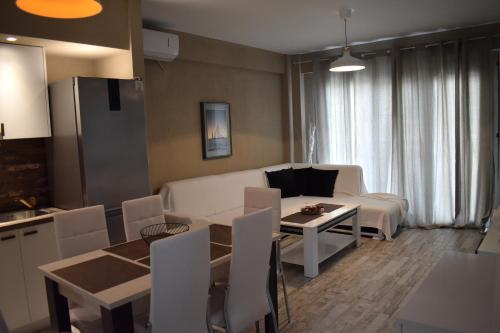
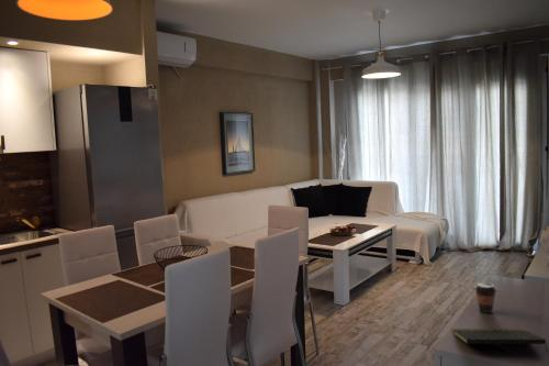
+ coffee cup [473,281,498,314]
+ notepad [450,328,549,355]
